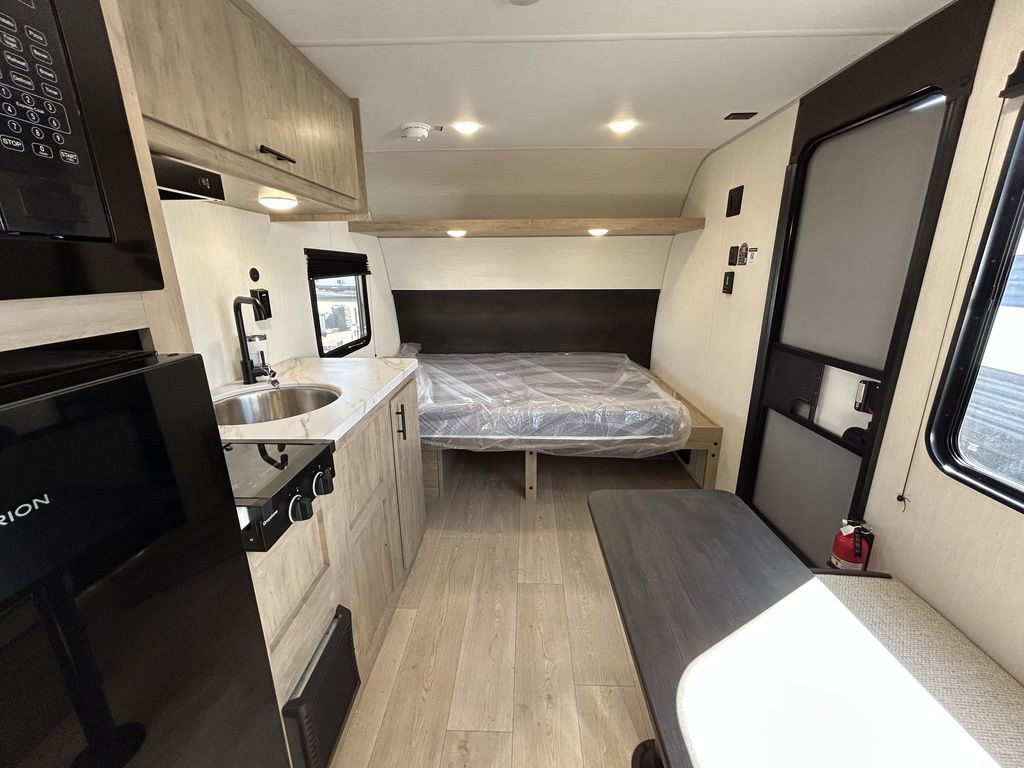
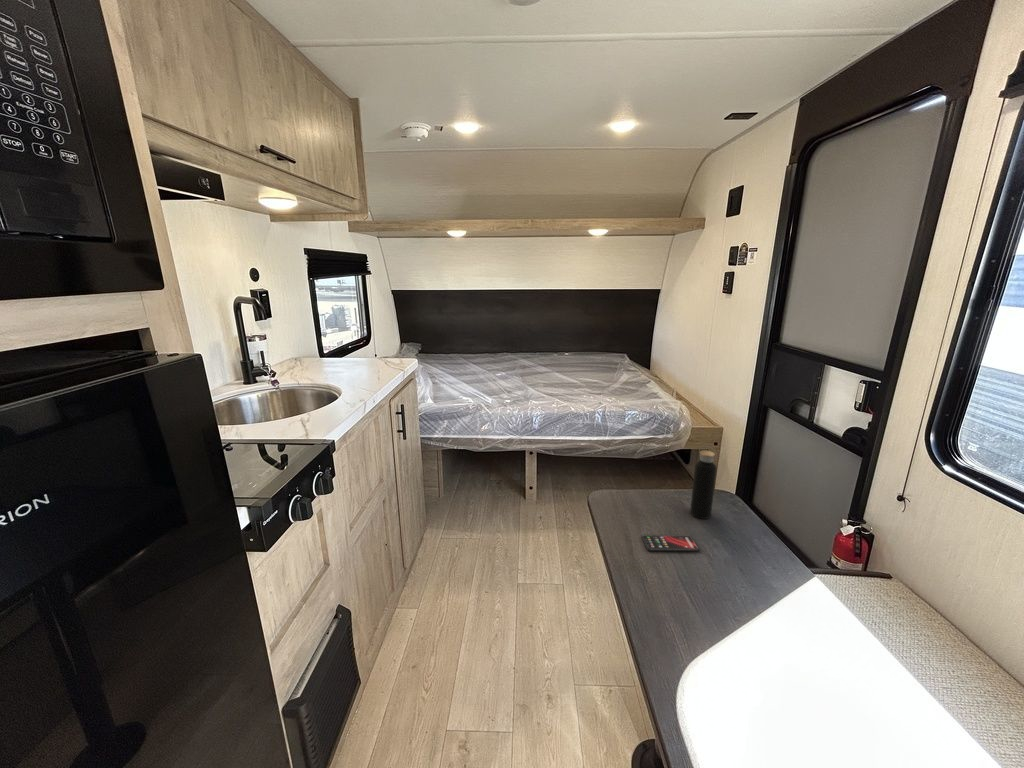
+ water bottle [689,445,717,520]
+ smartphone [640,534,700,552]
